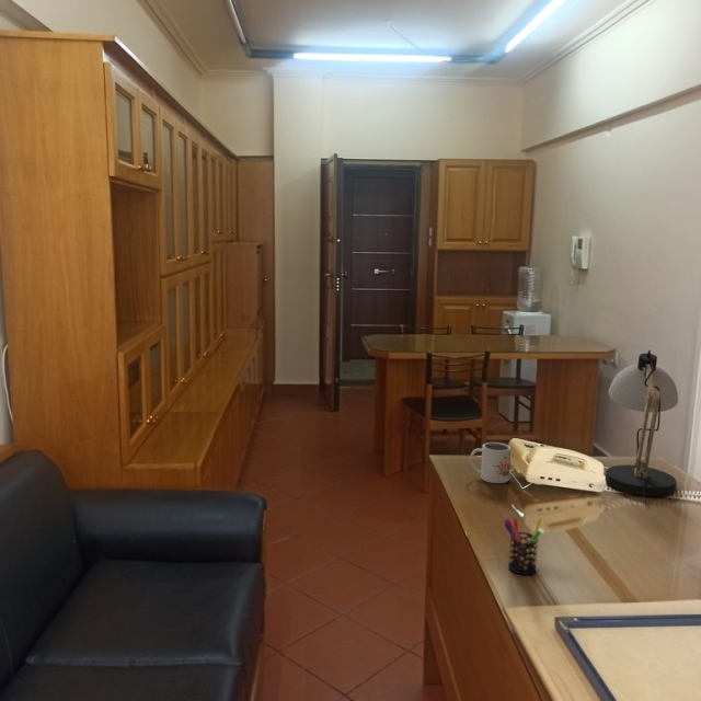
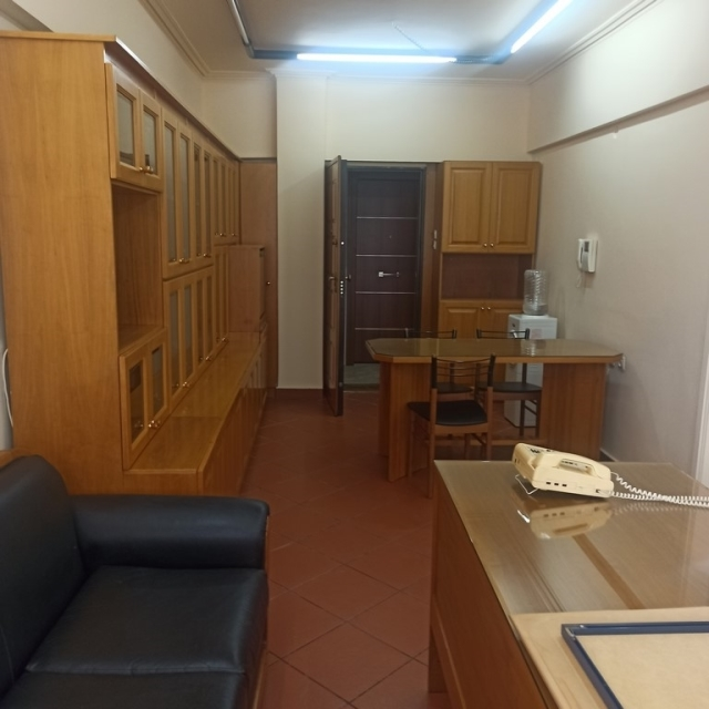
- mug [469,441,513,484]
- pen holder [503,517,542,576]
- desk lamp [605,348,679,506]
